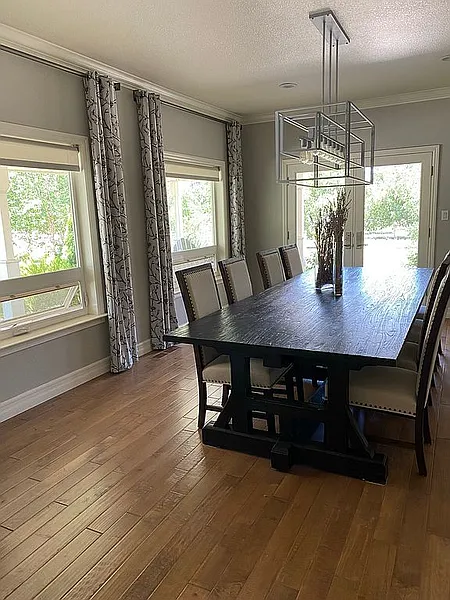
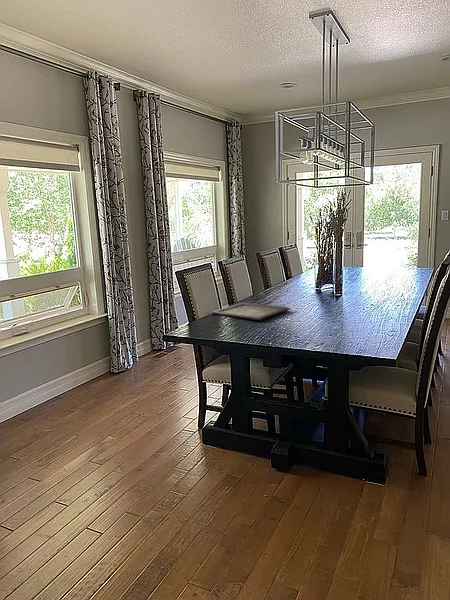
+ icon panel [210,302,291,321]
